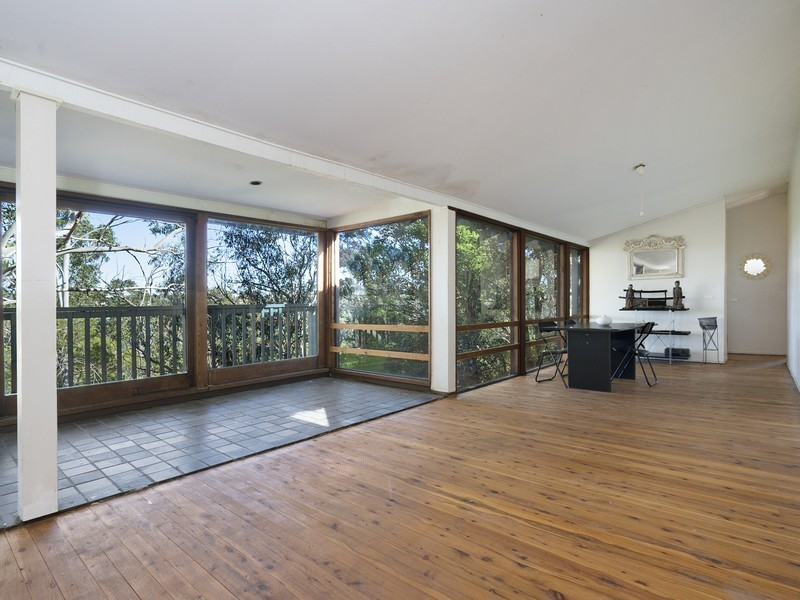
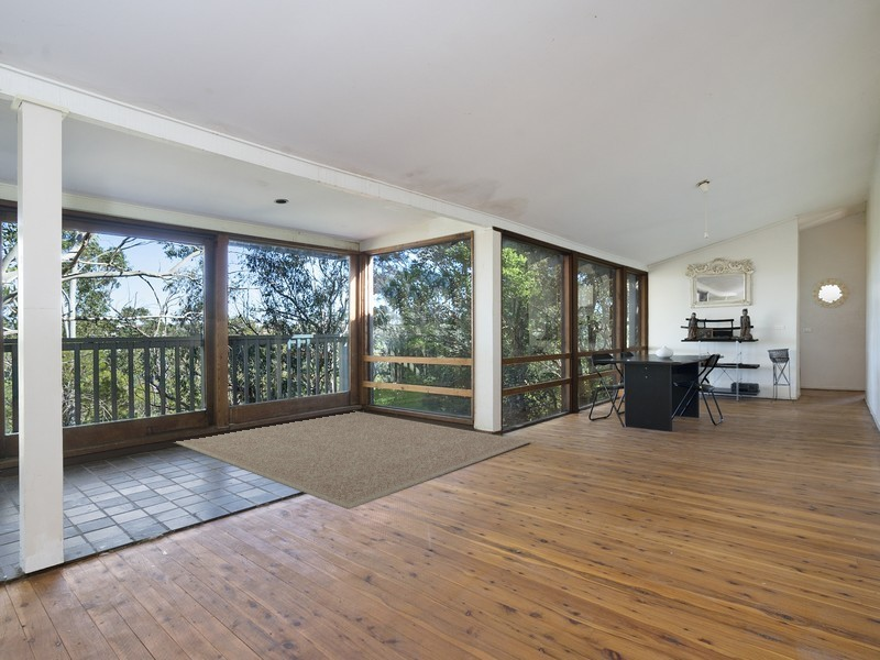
+ rug [173,410,531,510]
